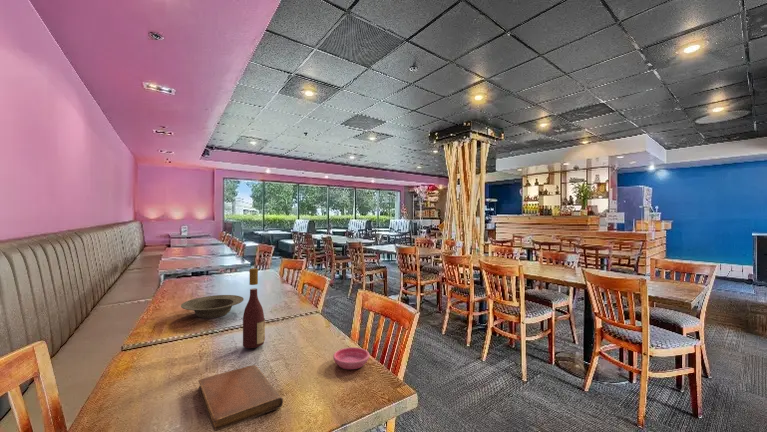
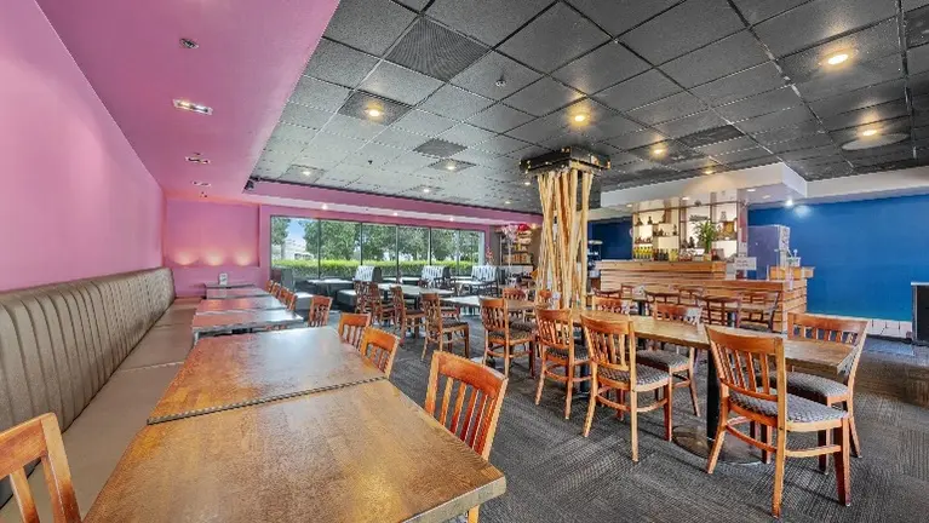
- wine bottle [242,267,266,349]
- saucer [332,346,371,370]
- notebook [197,364,284,432]
- bowl [180,294,245,319]
